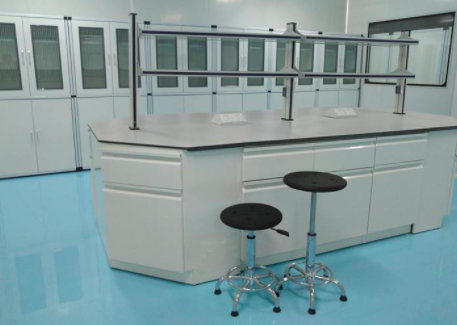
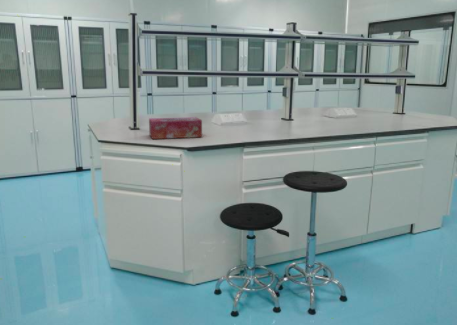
+ tissue box [148,116,203,140]
